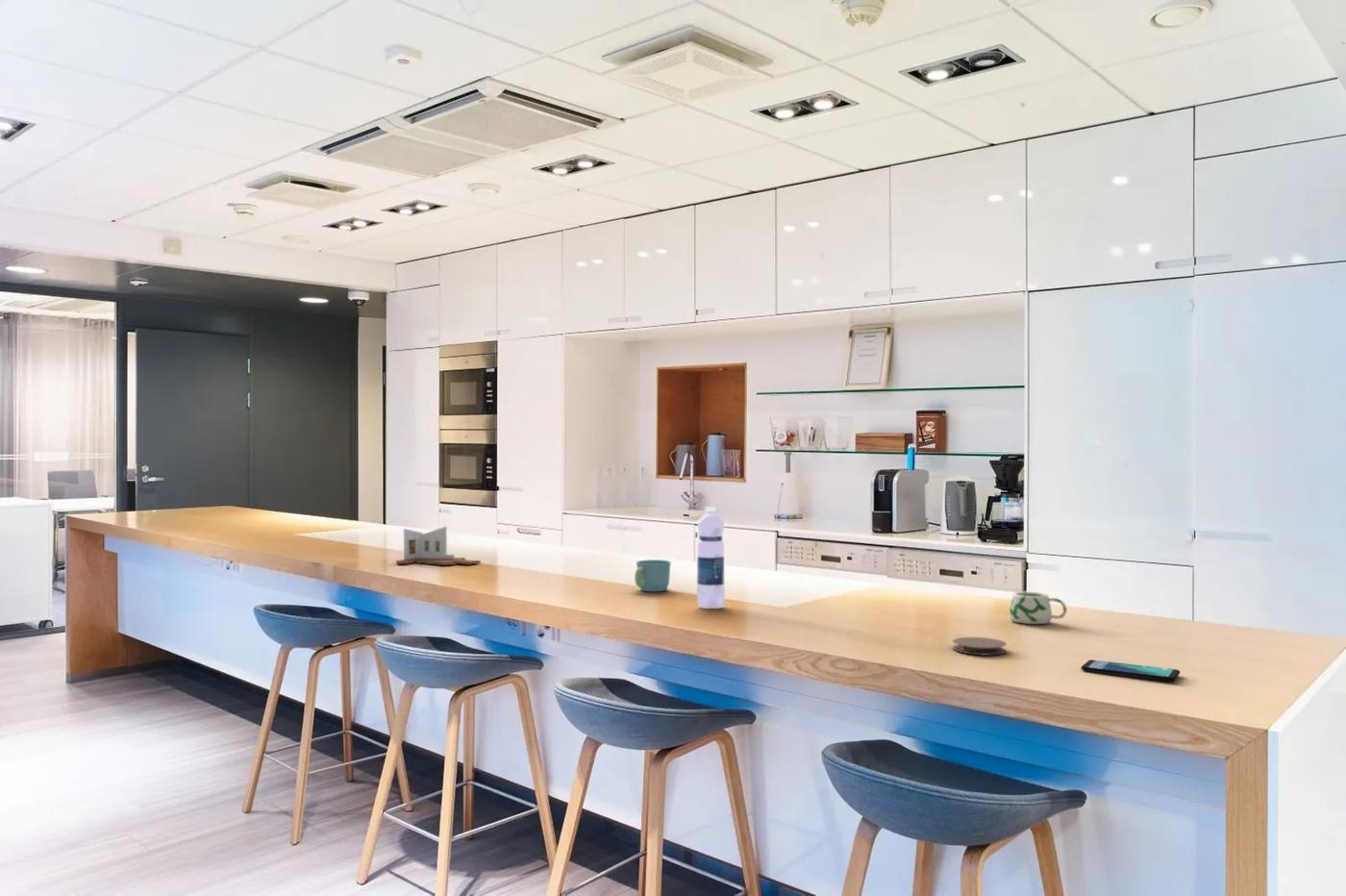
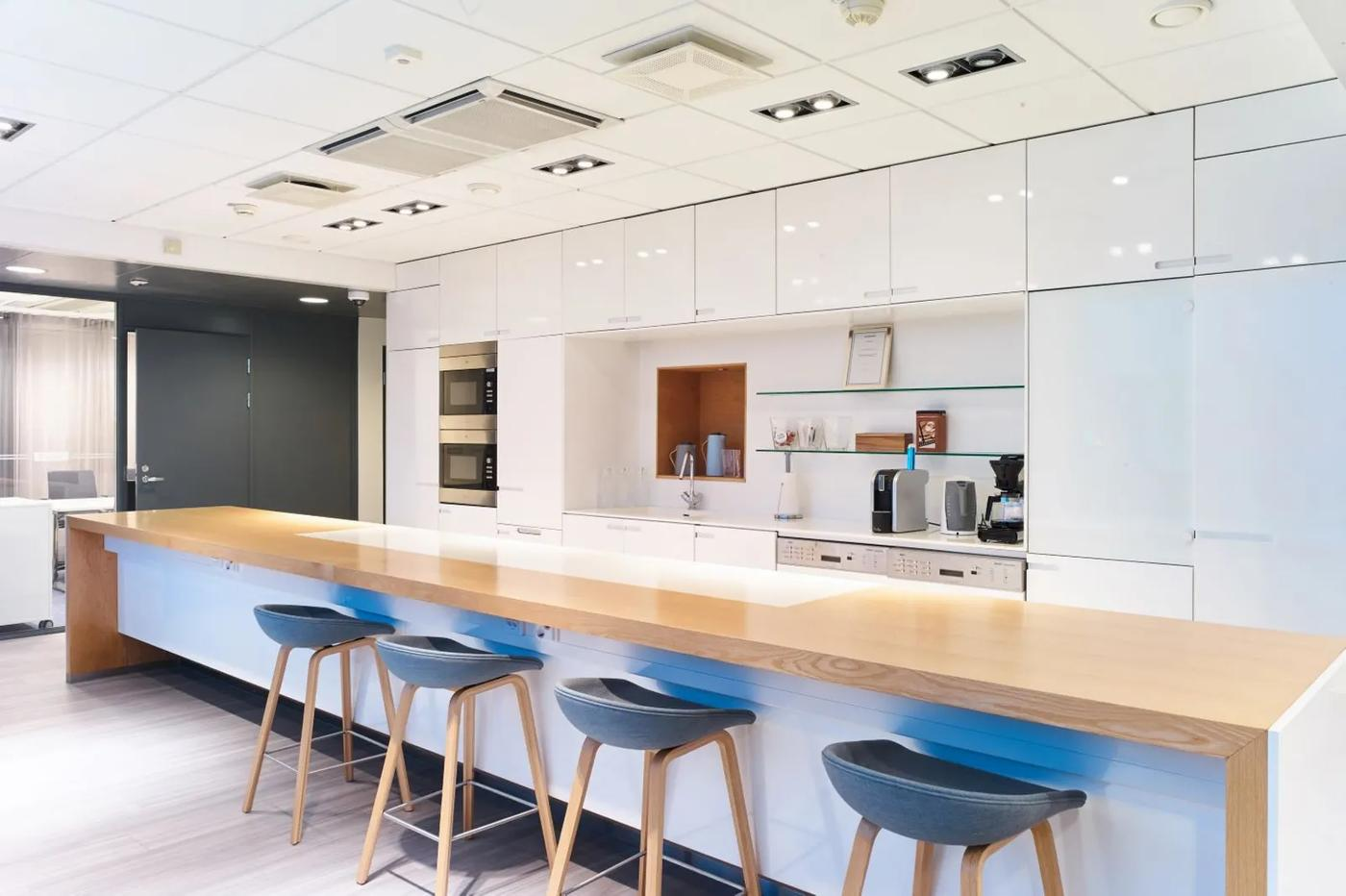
- smartphone [1081,659,1181,682]
- water bottle [696,506,726,610]
- mug [634,559,672,592]
- coaster [952,636,1008,656]
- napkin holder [395,526,482,566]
- mug [1009,591,1067,625]
